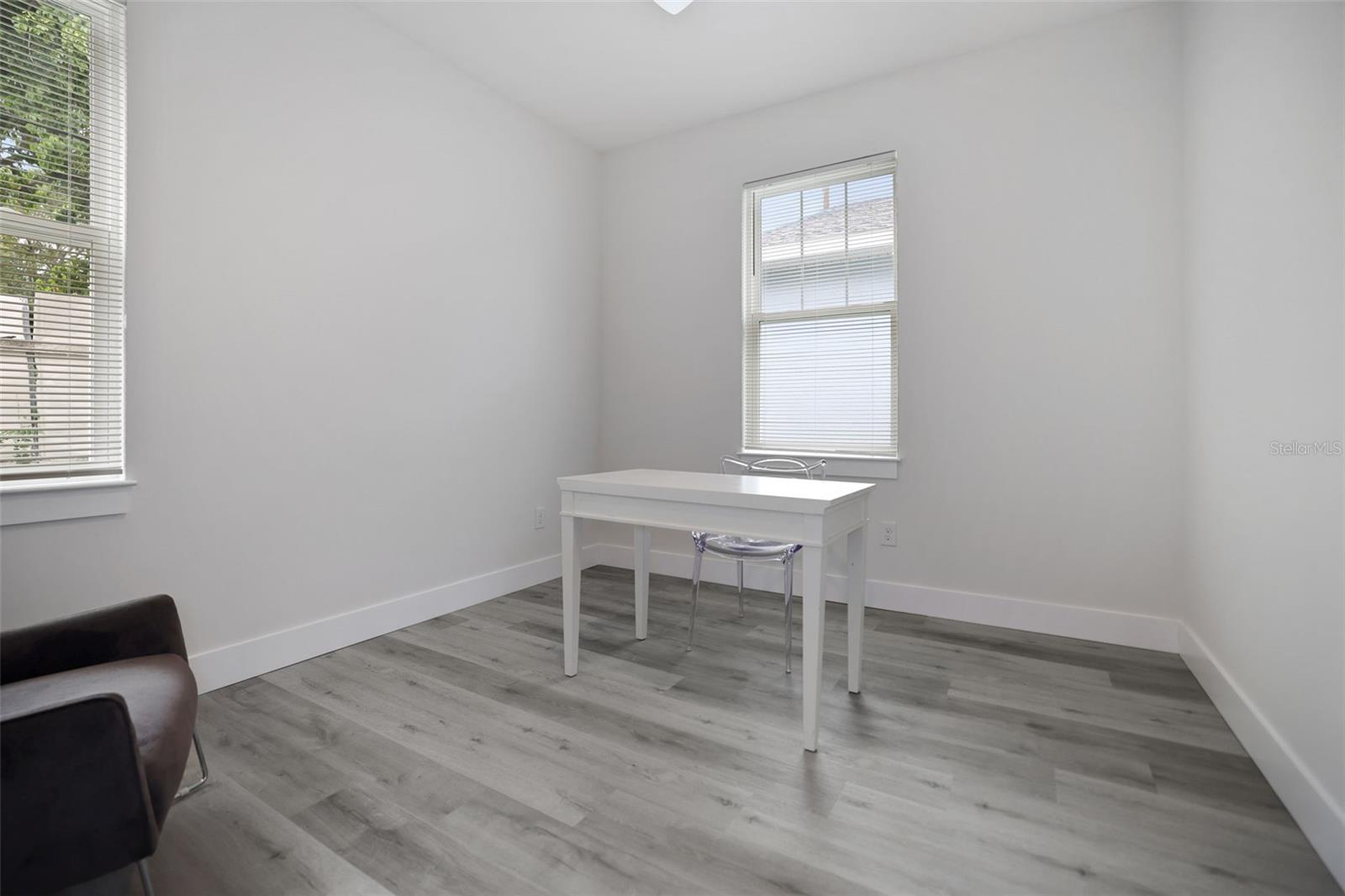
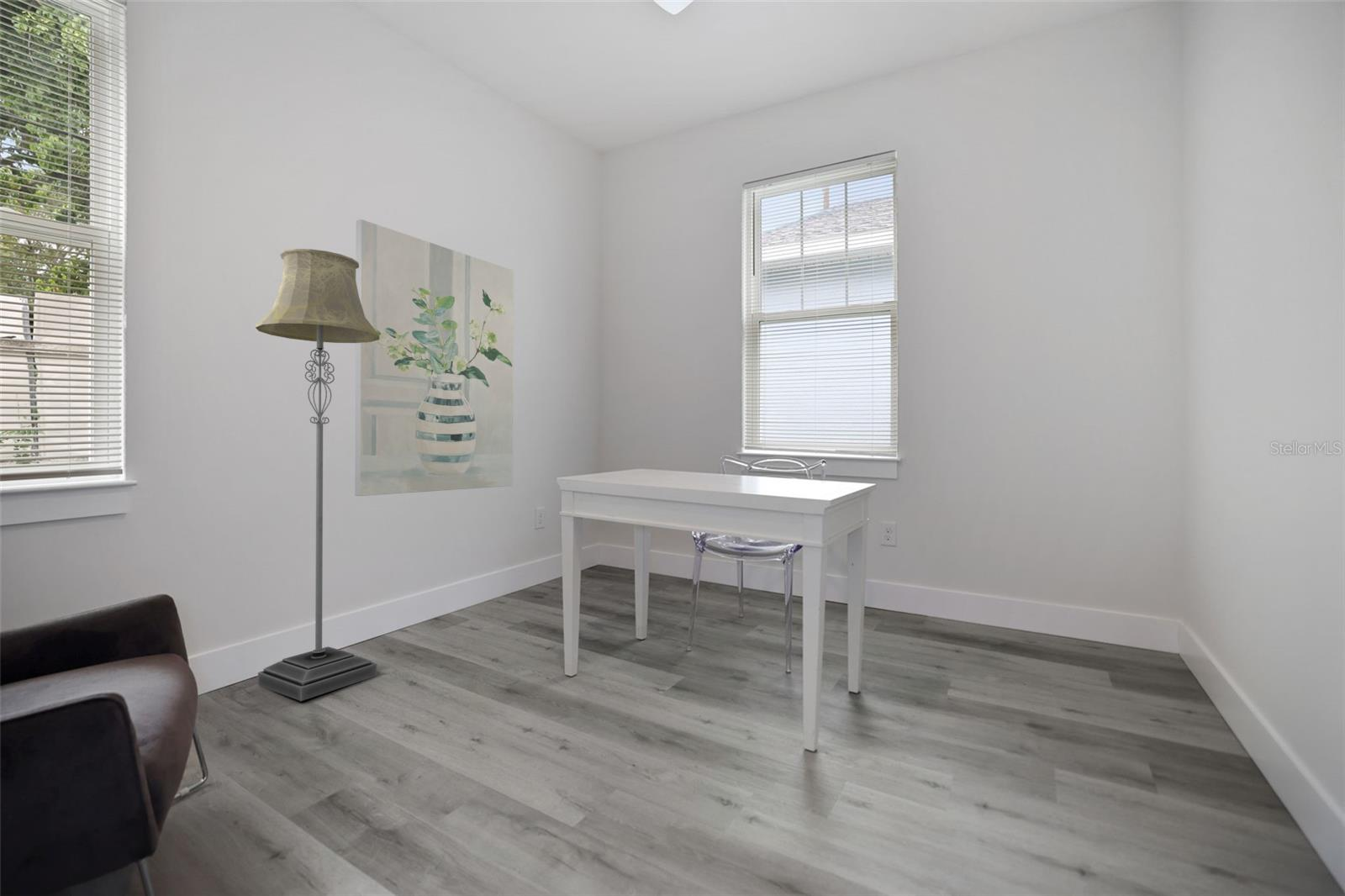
+ floor lamp [255,248,379,702]
+ wall art [354,219,514,497]
